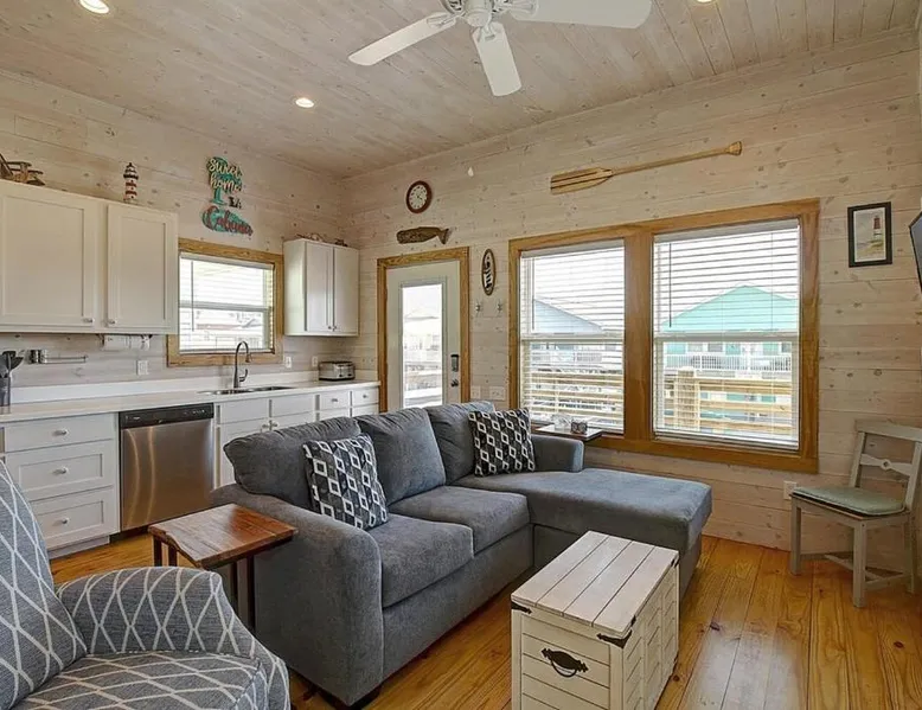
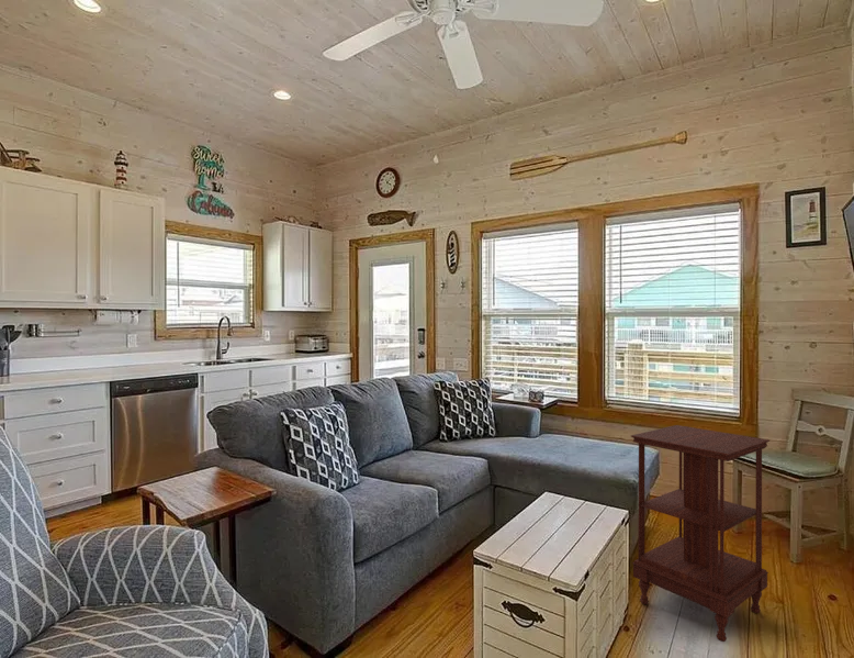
+ side table [630,424,771,643]
